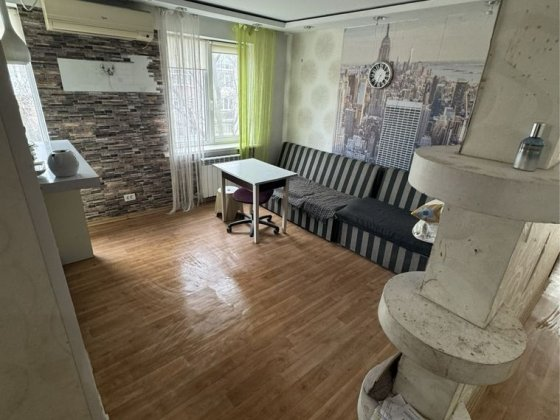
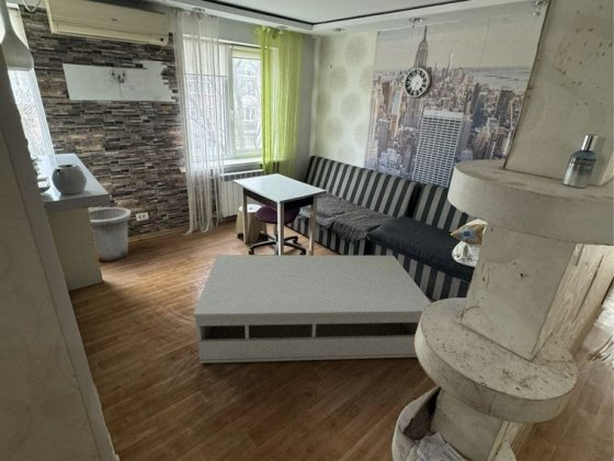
+ coffee table [192,254,432,364]
+ trash can [88,206,132,262]
